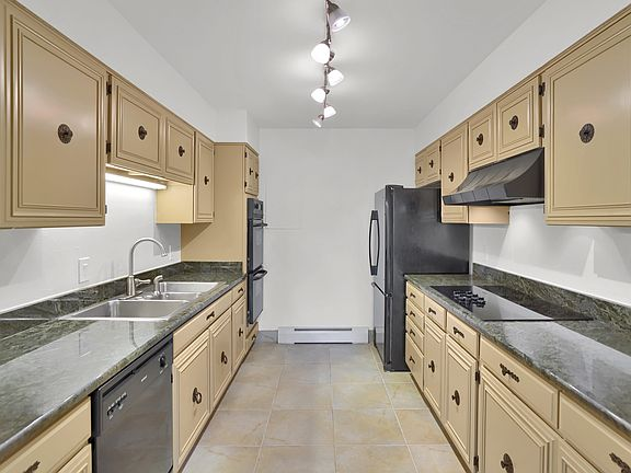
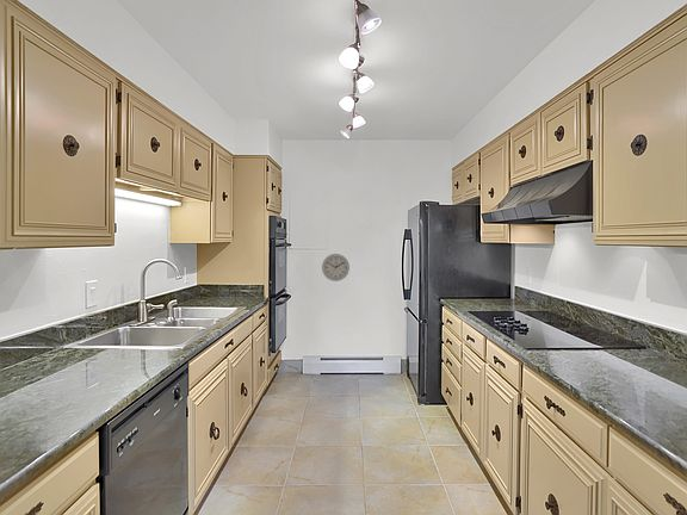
+ wall clock [321,253,351,283]
